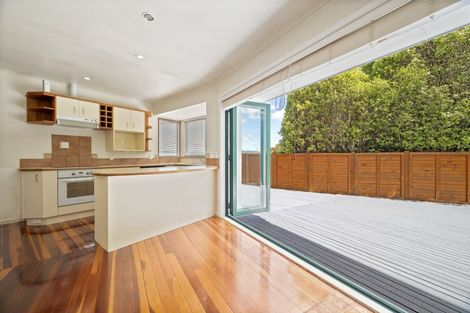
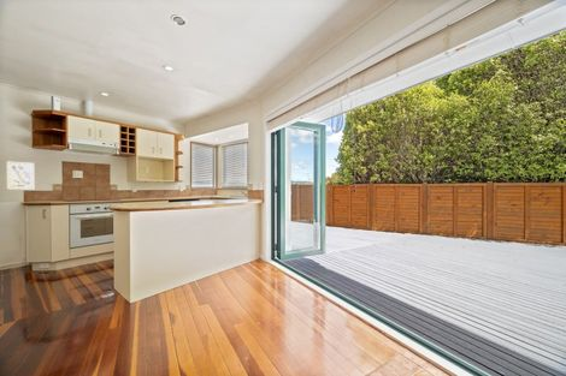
+ wall art [6,161,35,191]
